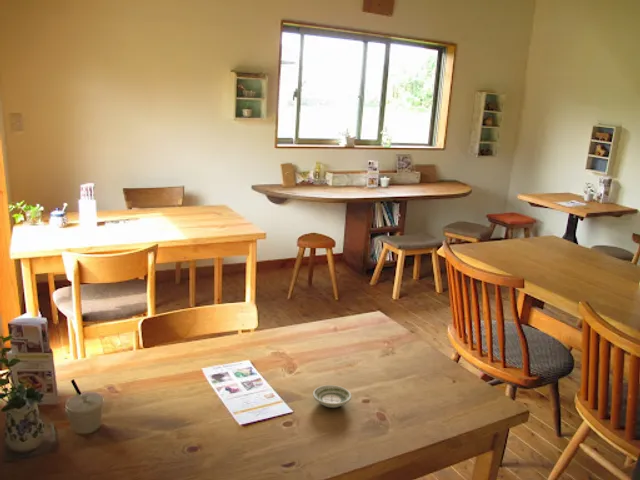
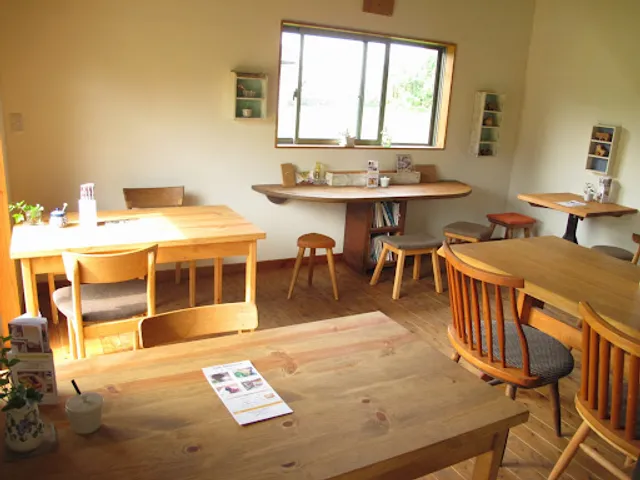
- saucer [312,384,352,409]
